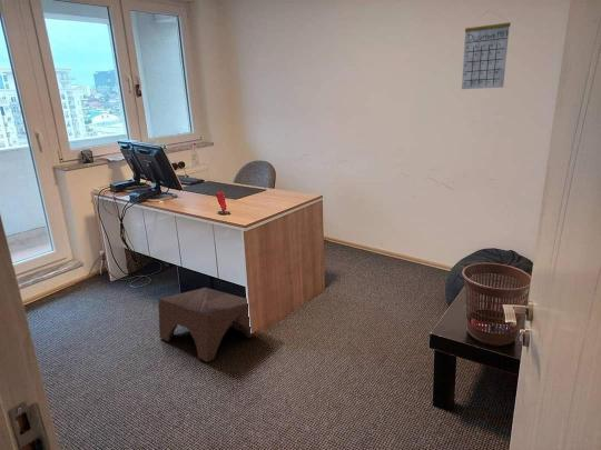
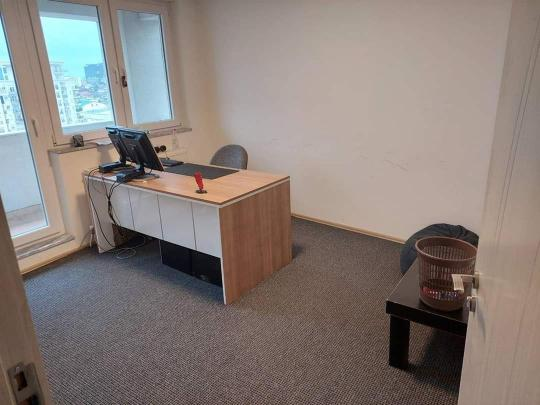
- calendar [461,10,512,90]
- stool [157,287,257,363]
